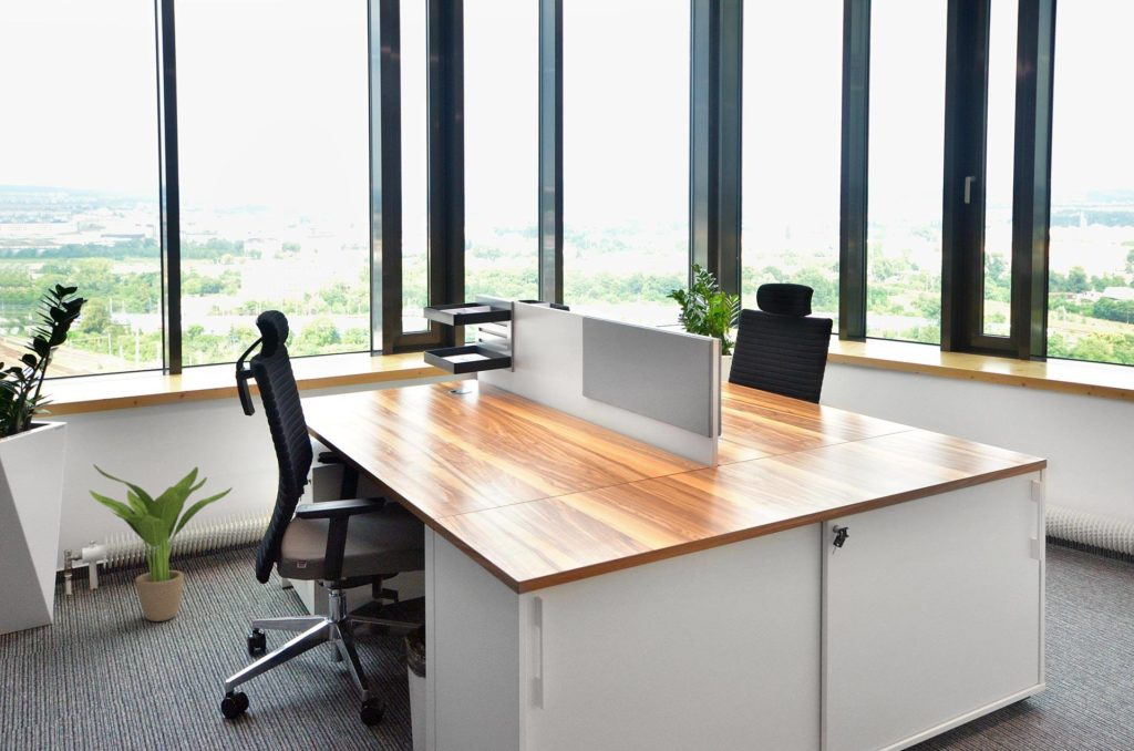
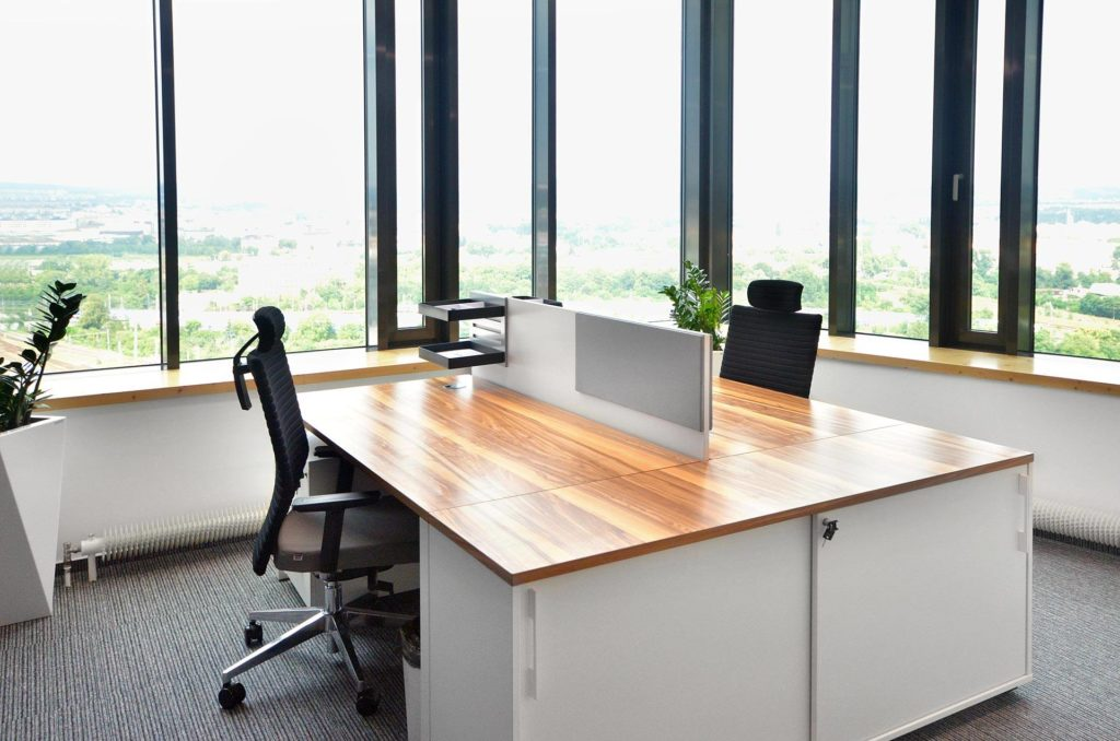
- potted plant [89,463,234,623]
